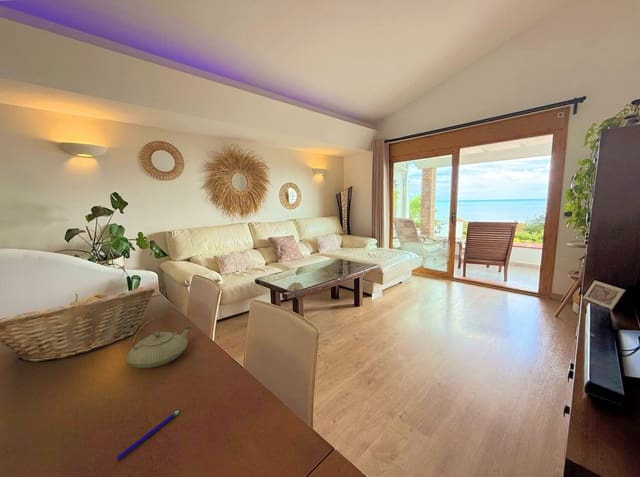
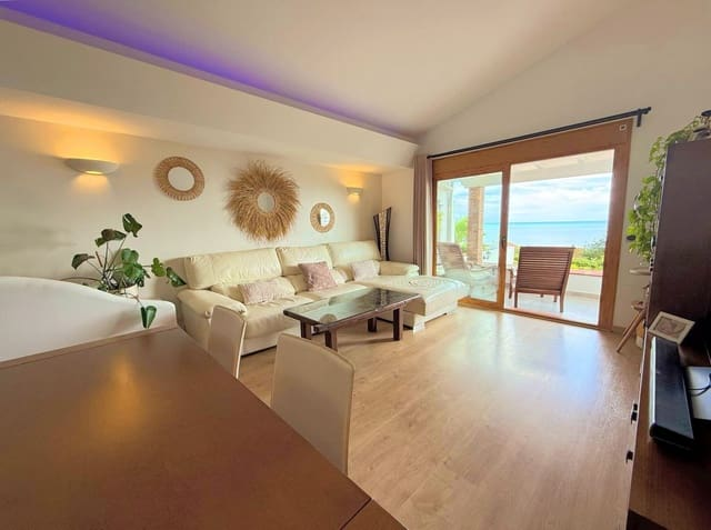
- pen [114,409,181,462]
- teapot [125,316,192,369]
- fruit basket [0,286,156,363]
